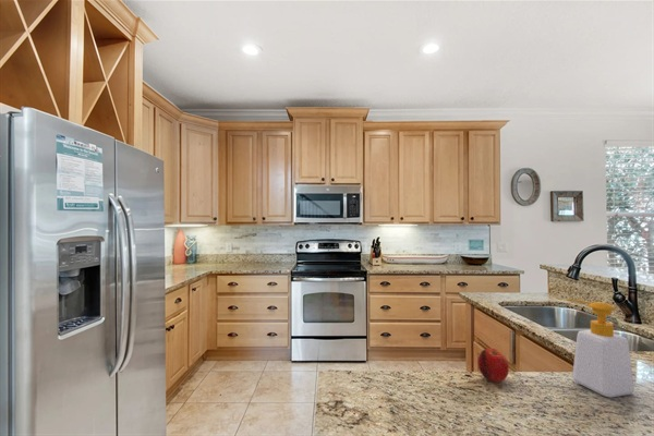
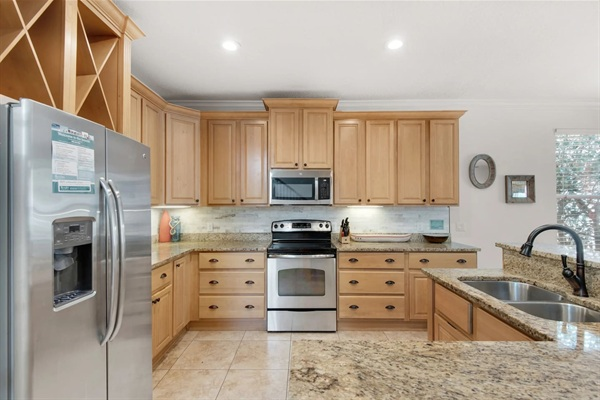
- fruit [476,347,510,384]
- soap bottle [566,299,635,399]
